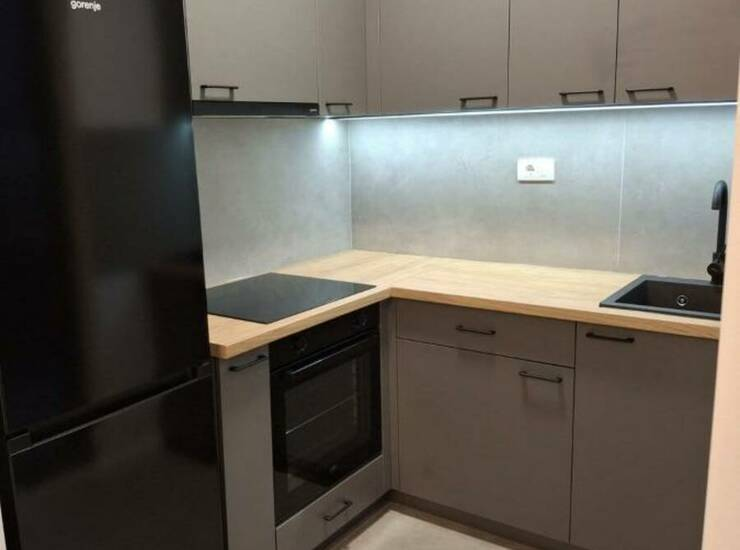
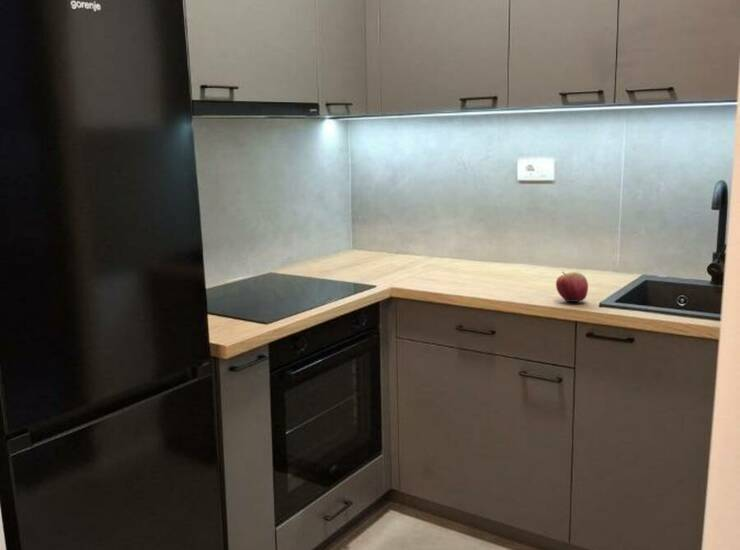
+ apple [555,271,589,303]
